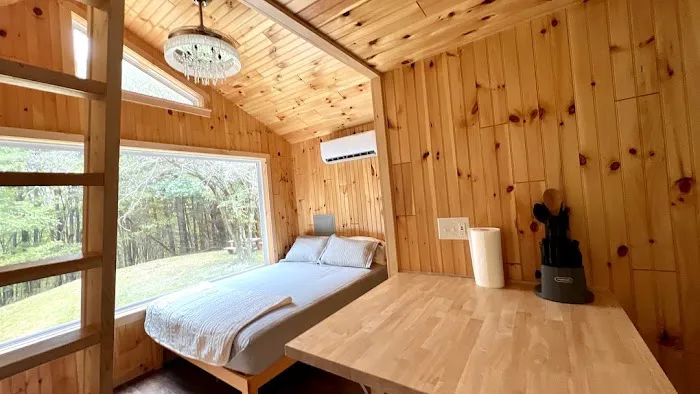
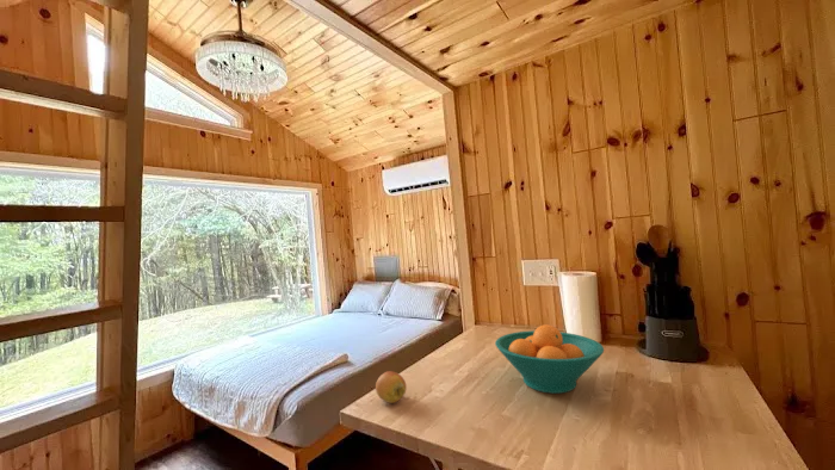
+ apple [375,370,408,404]
+ fruit bowl [494,323,605,395]
